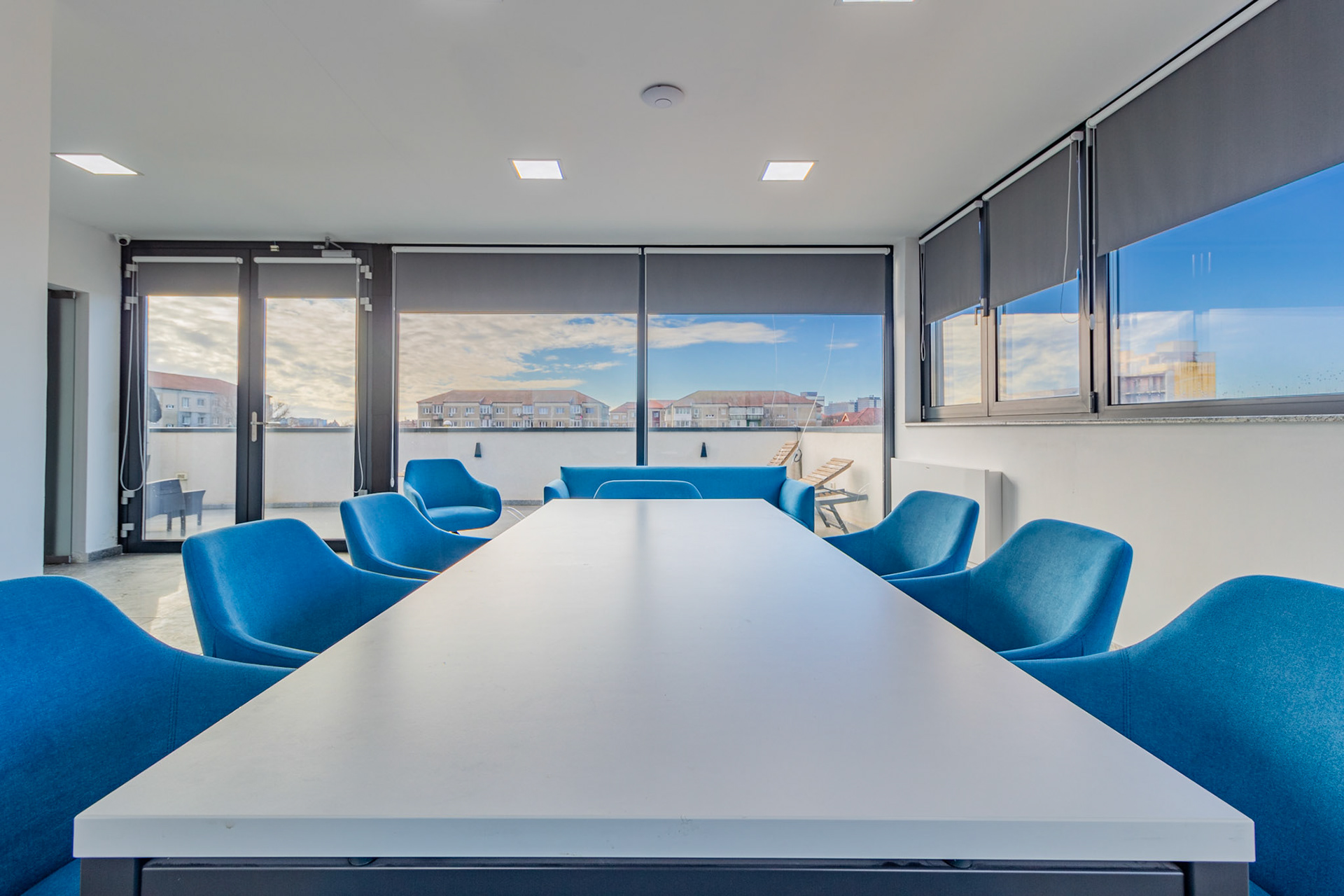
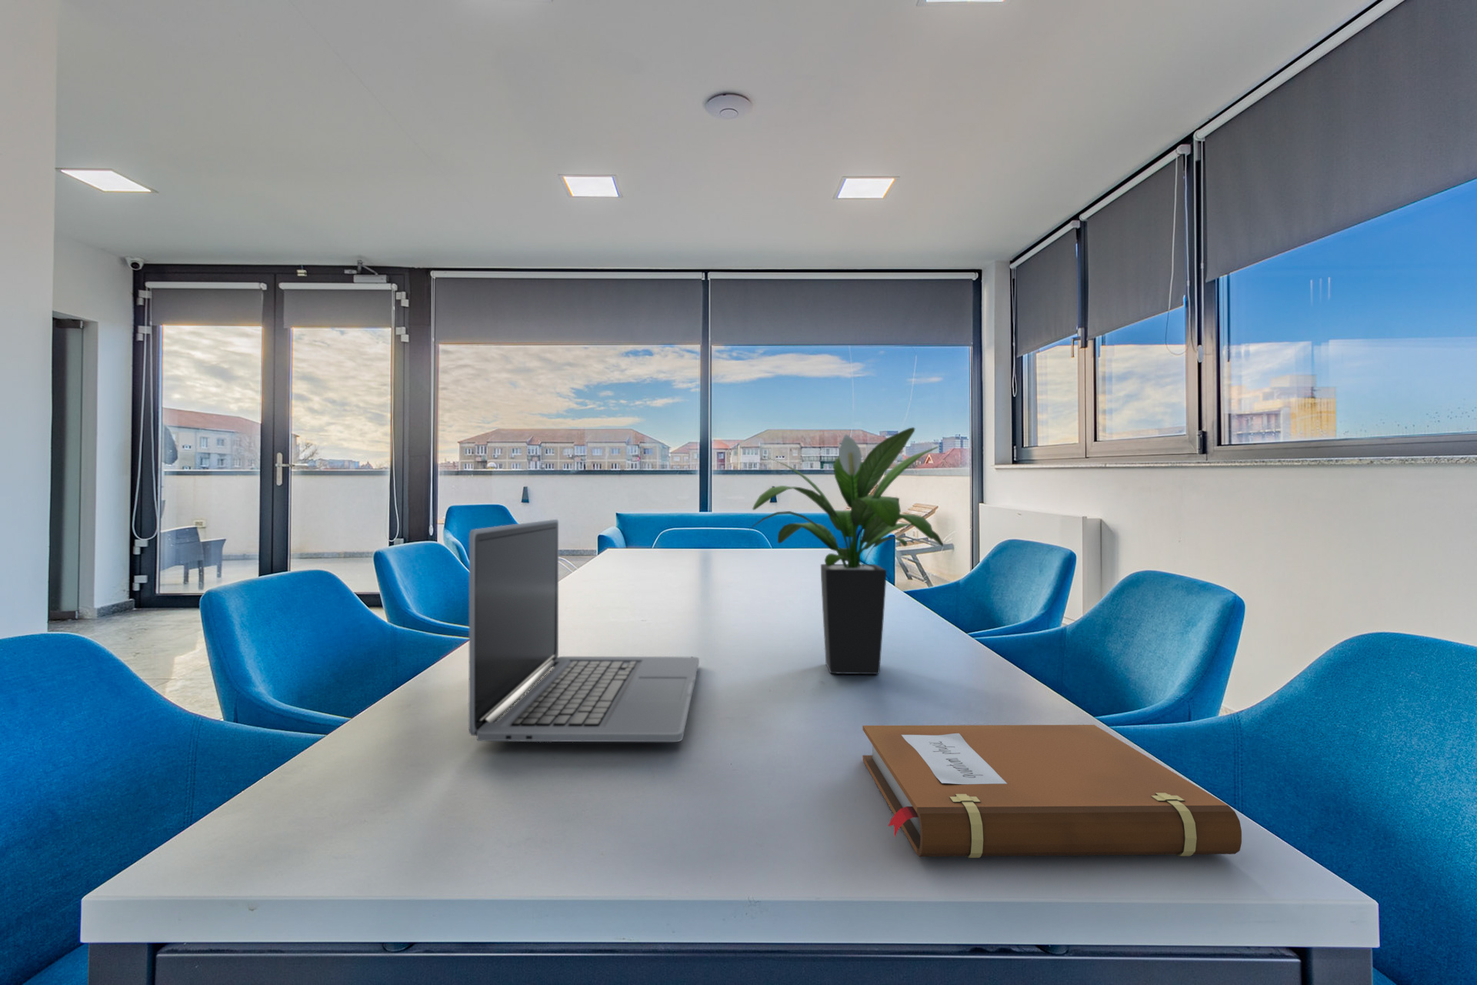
+ notebook [862,724,1243,859]
+ potted plant [749,427,945,675]
+ laptop [468,519,700,742]
